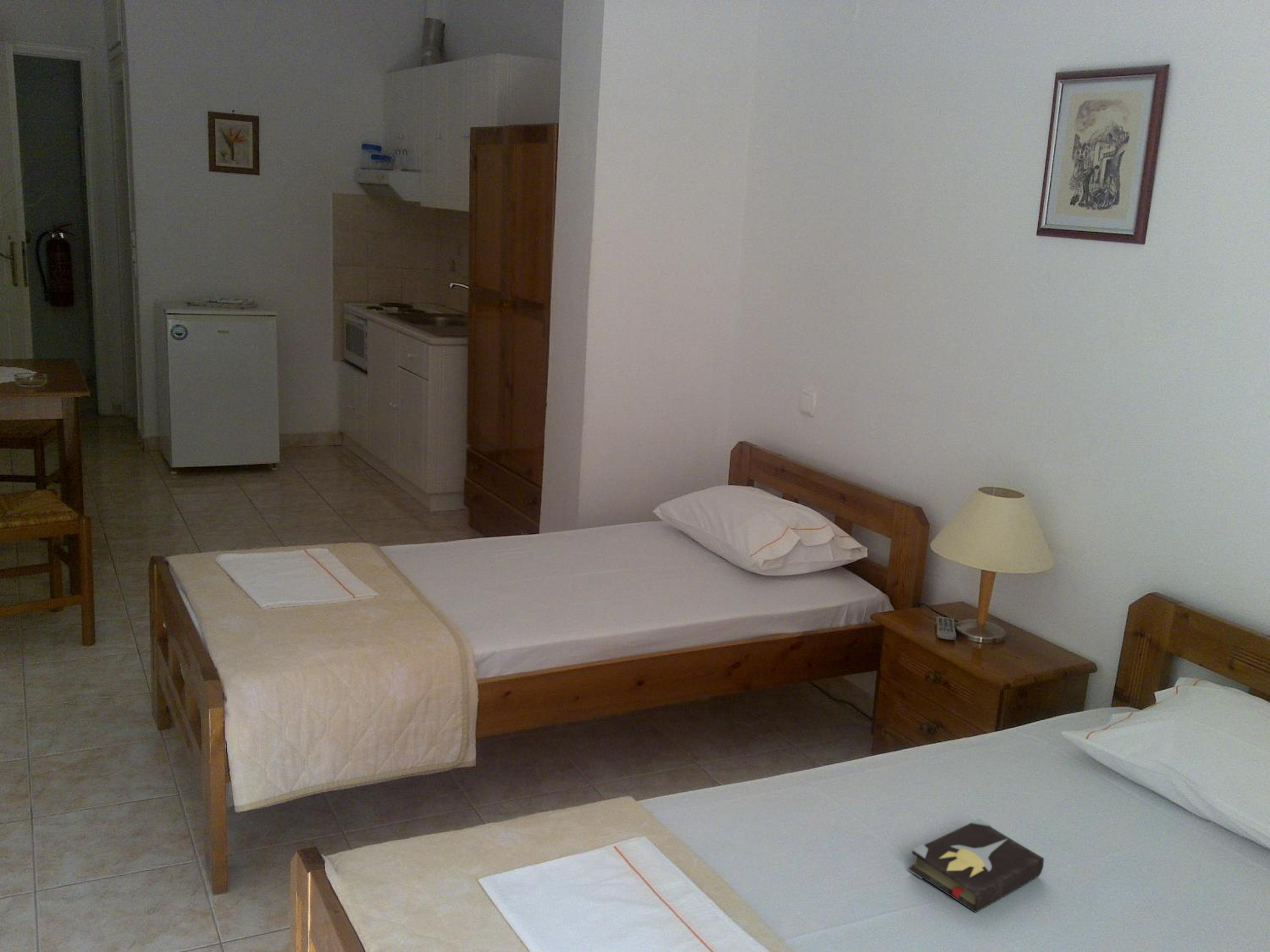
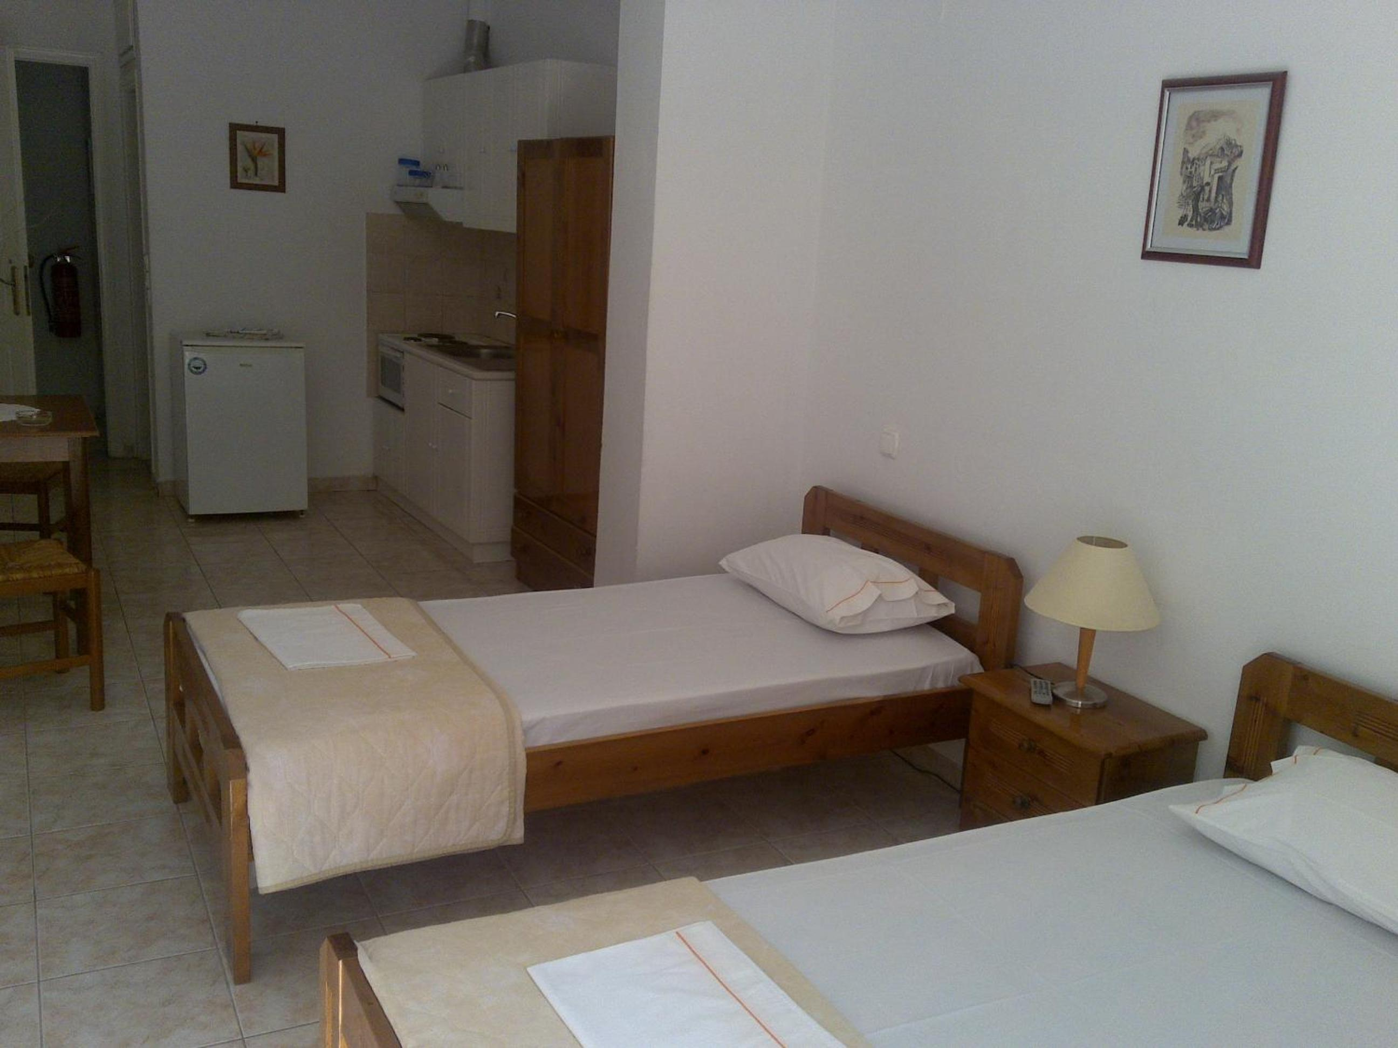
- hardback book [908,818,1045,913]
